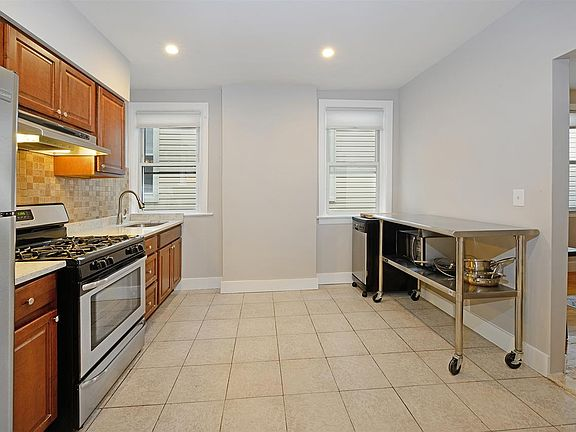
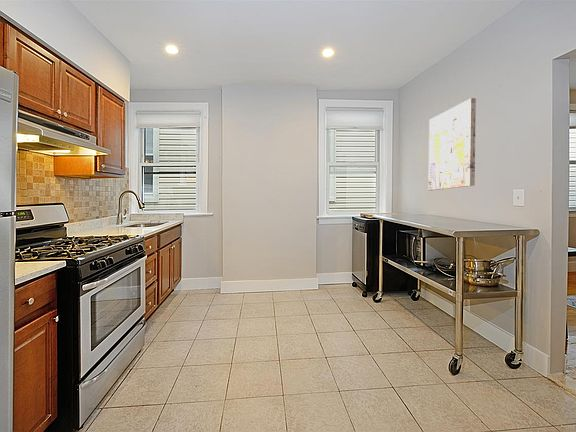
+ wall art [428,97,477,191]
